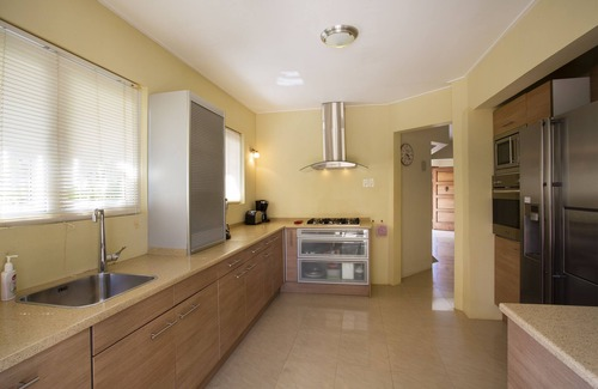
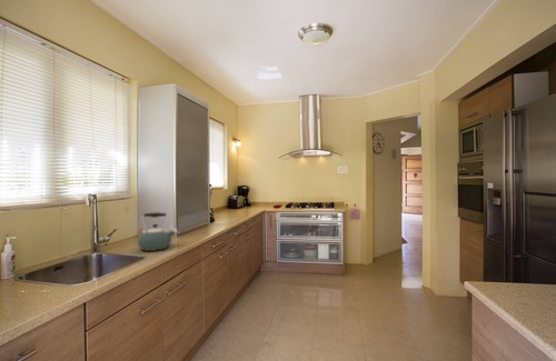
+ kettle [137,211,179,252]
